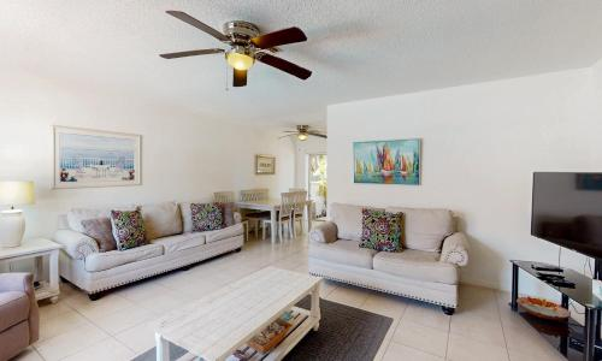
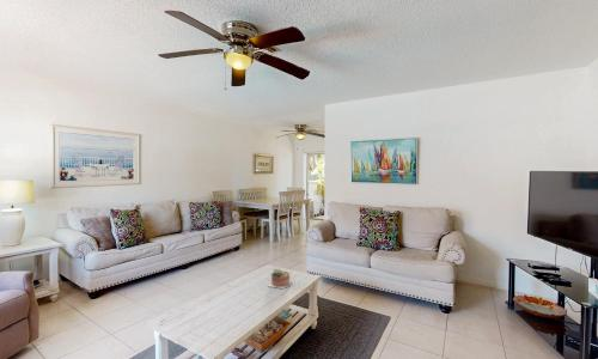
+ succulent plant [267,266,294,290]
